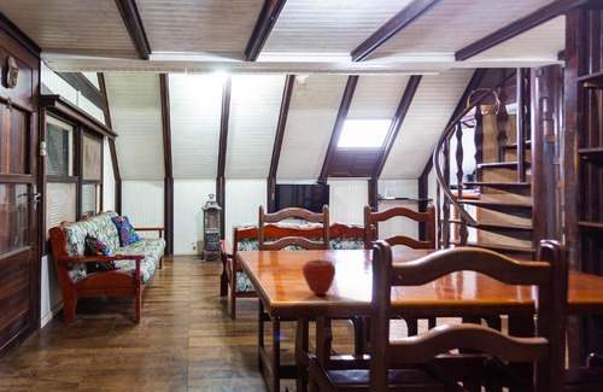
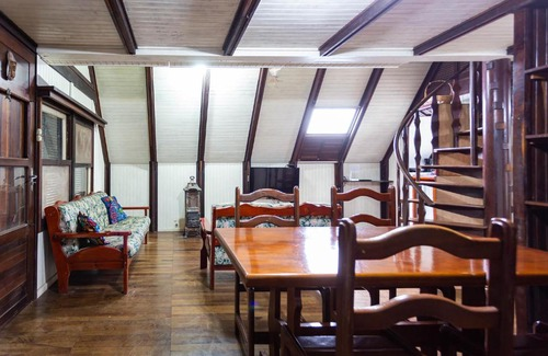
- apple [302,257,336,296]
